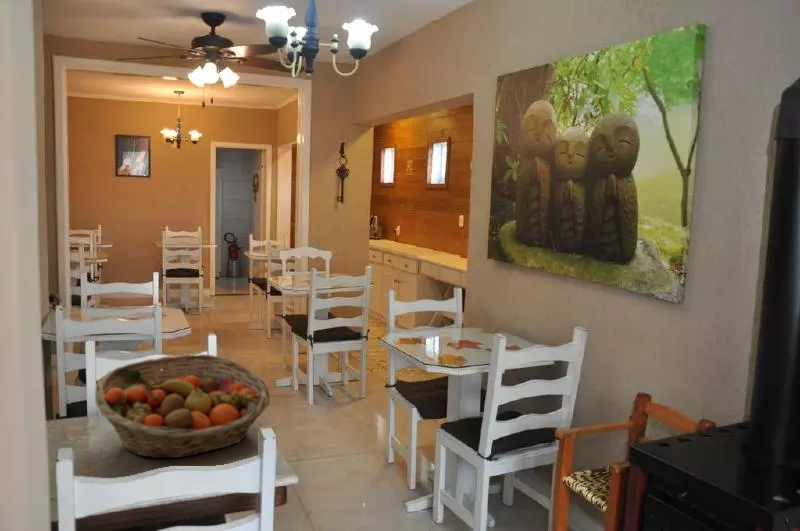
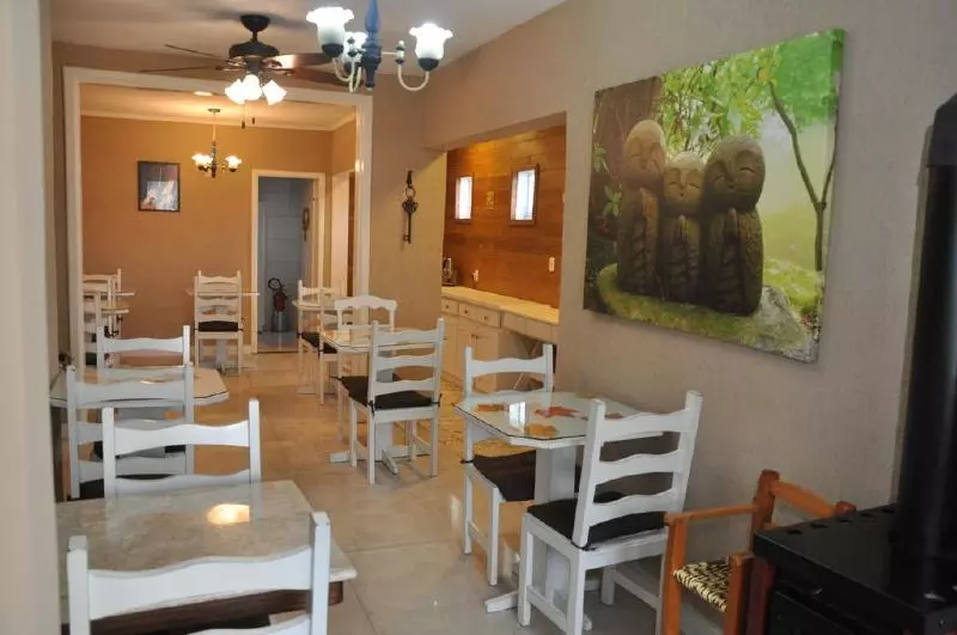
- fruit basket [94,353,271,459]
